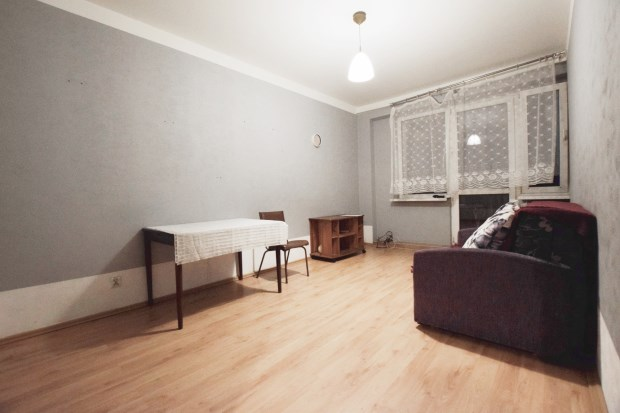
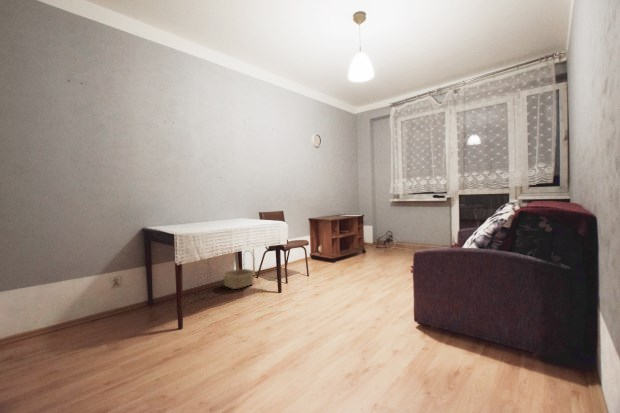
+ basket [221,249,256,290]
